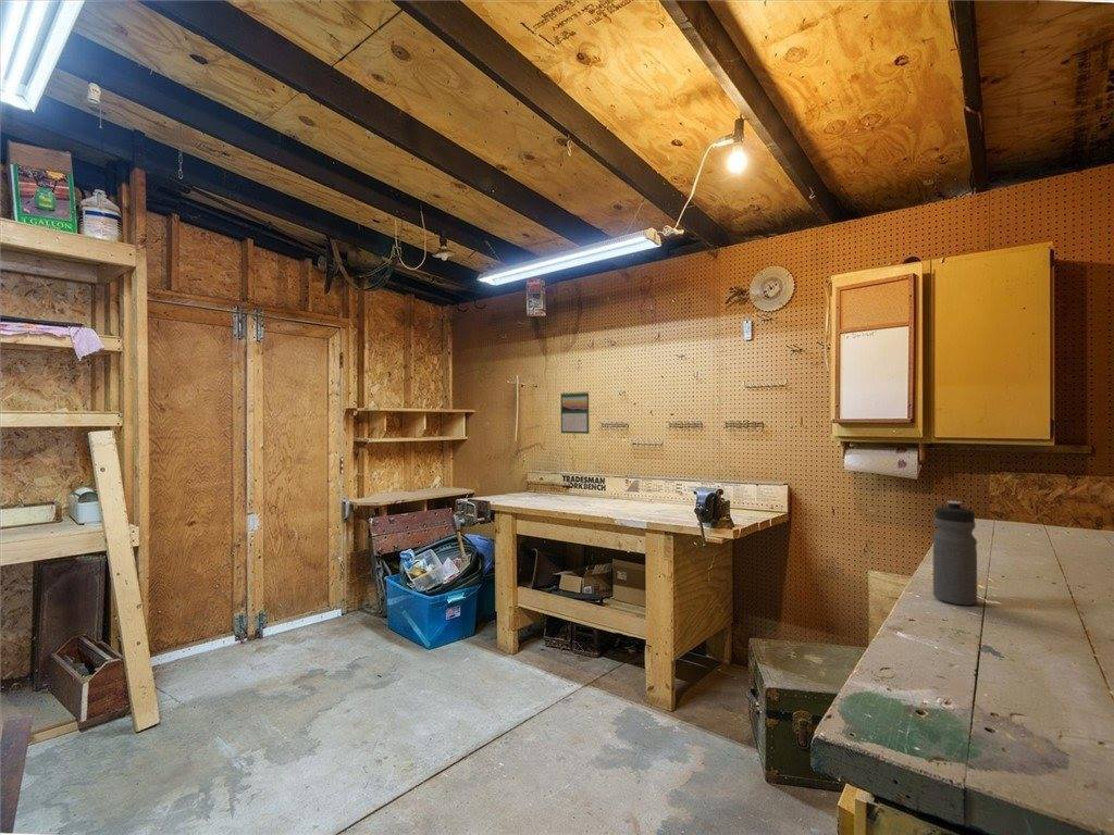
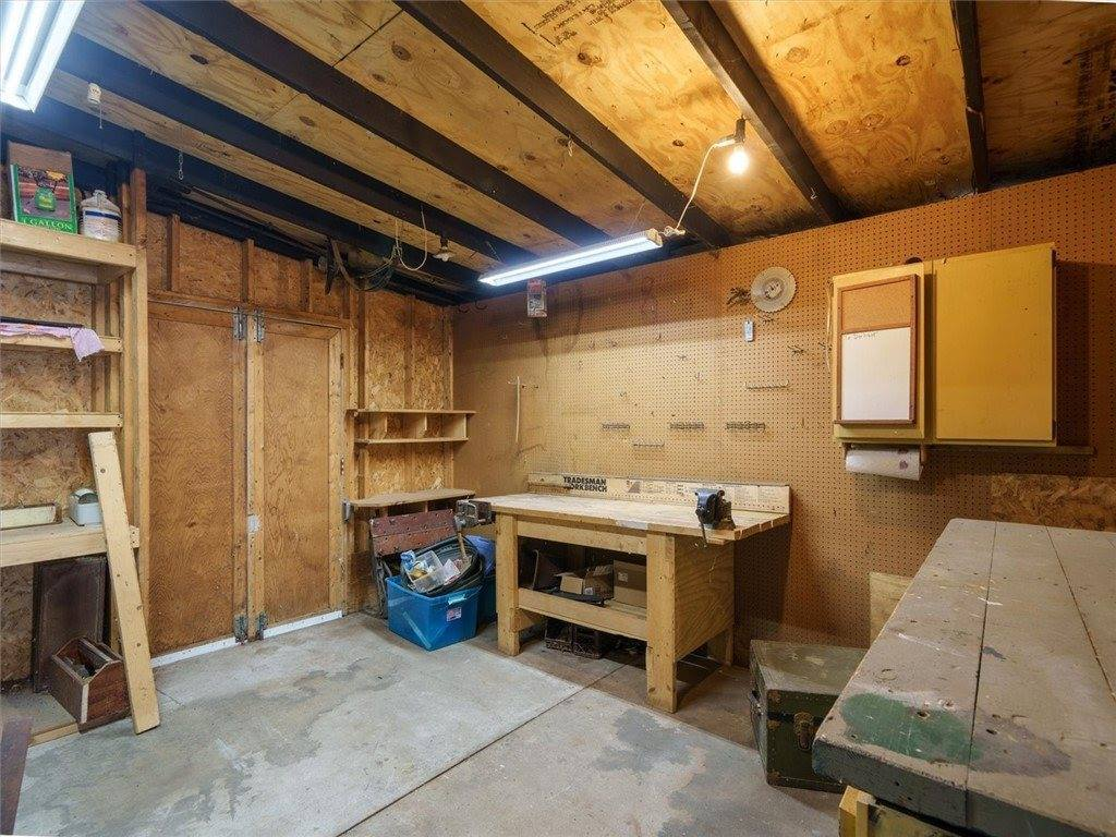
- calendar [560,390,590,435]
- water bottle [932,500,978,607]
